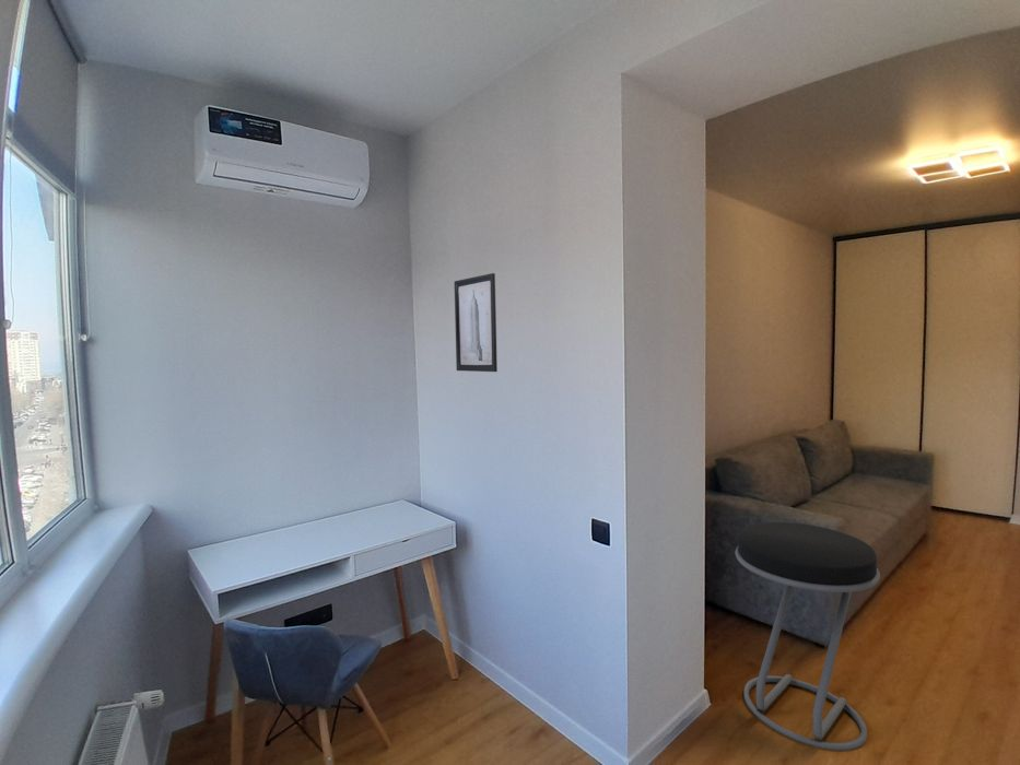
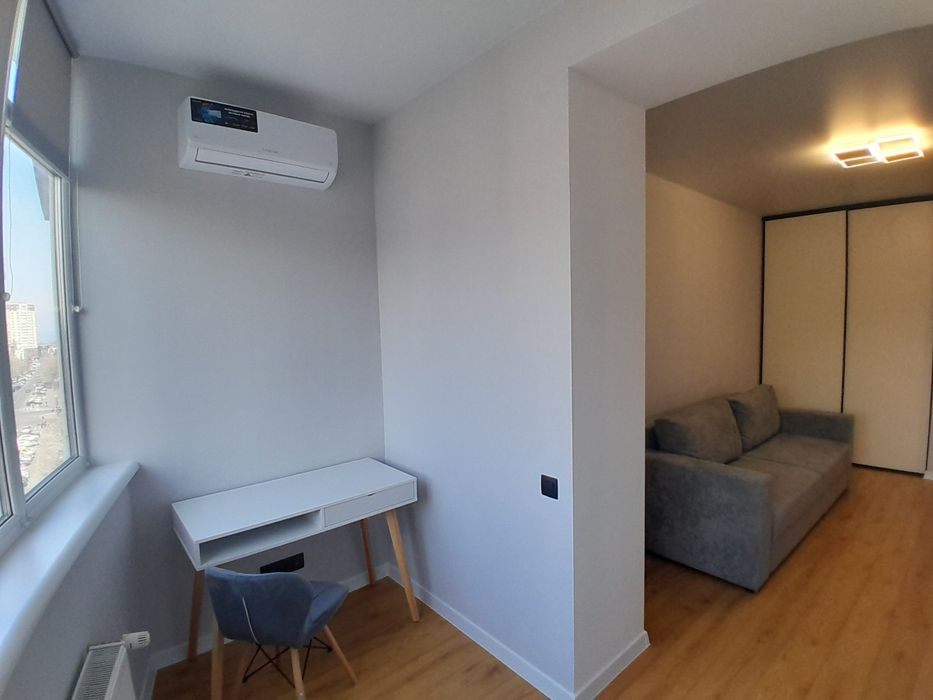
- stool [734,521,881,752]
- wall art [454,272,499,373]
